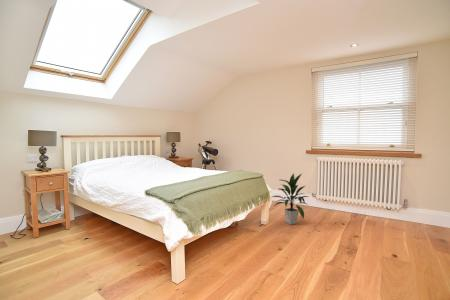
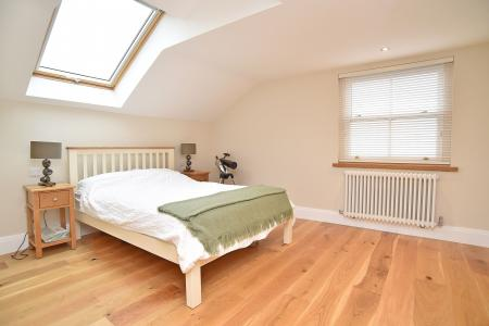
- indoor plant [271,172,311,225]
